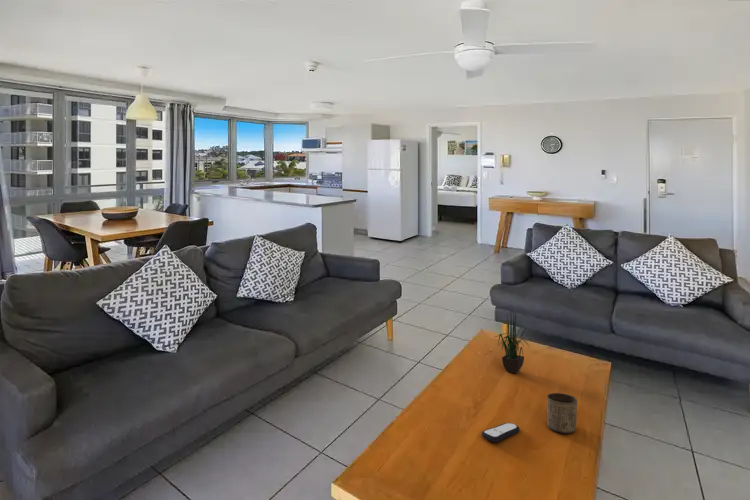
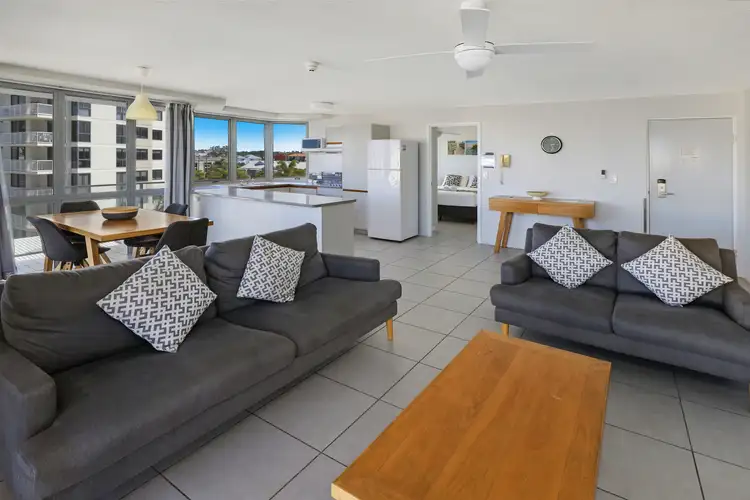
- remote control [481,422,520,443]
- cup [546,392,578,434]
- potted plant [495,311,530,374]
